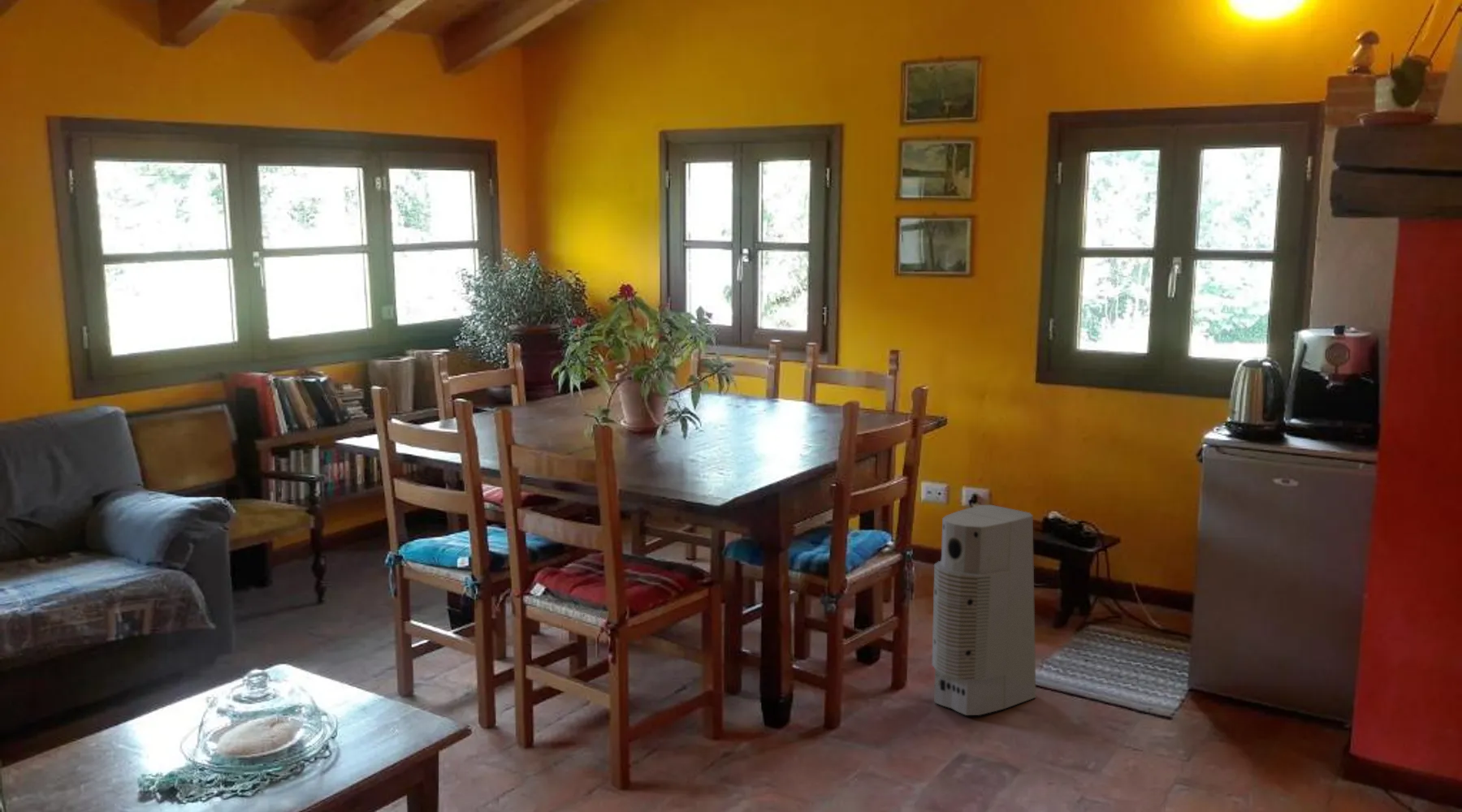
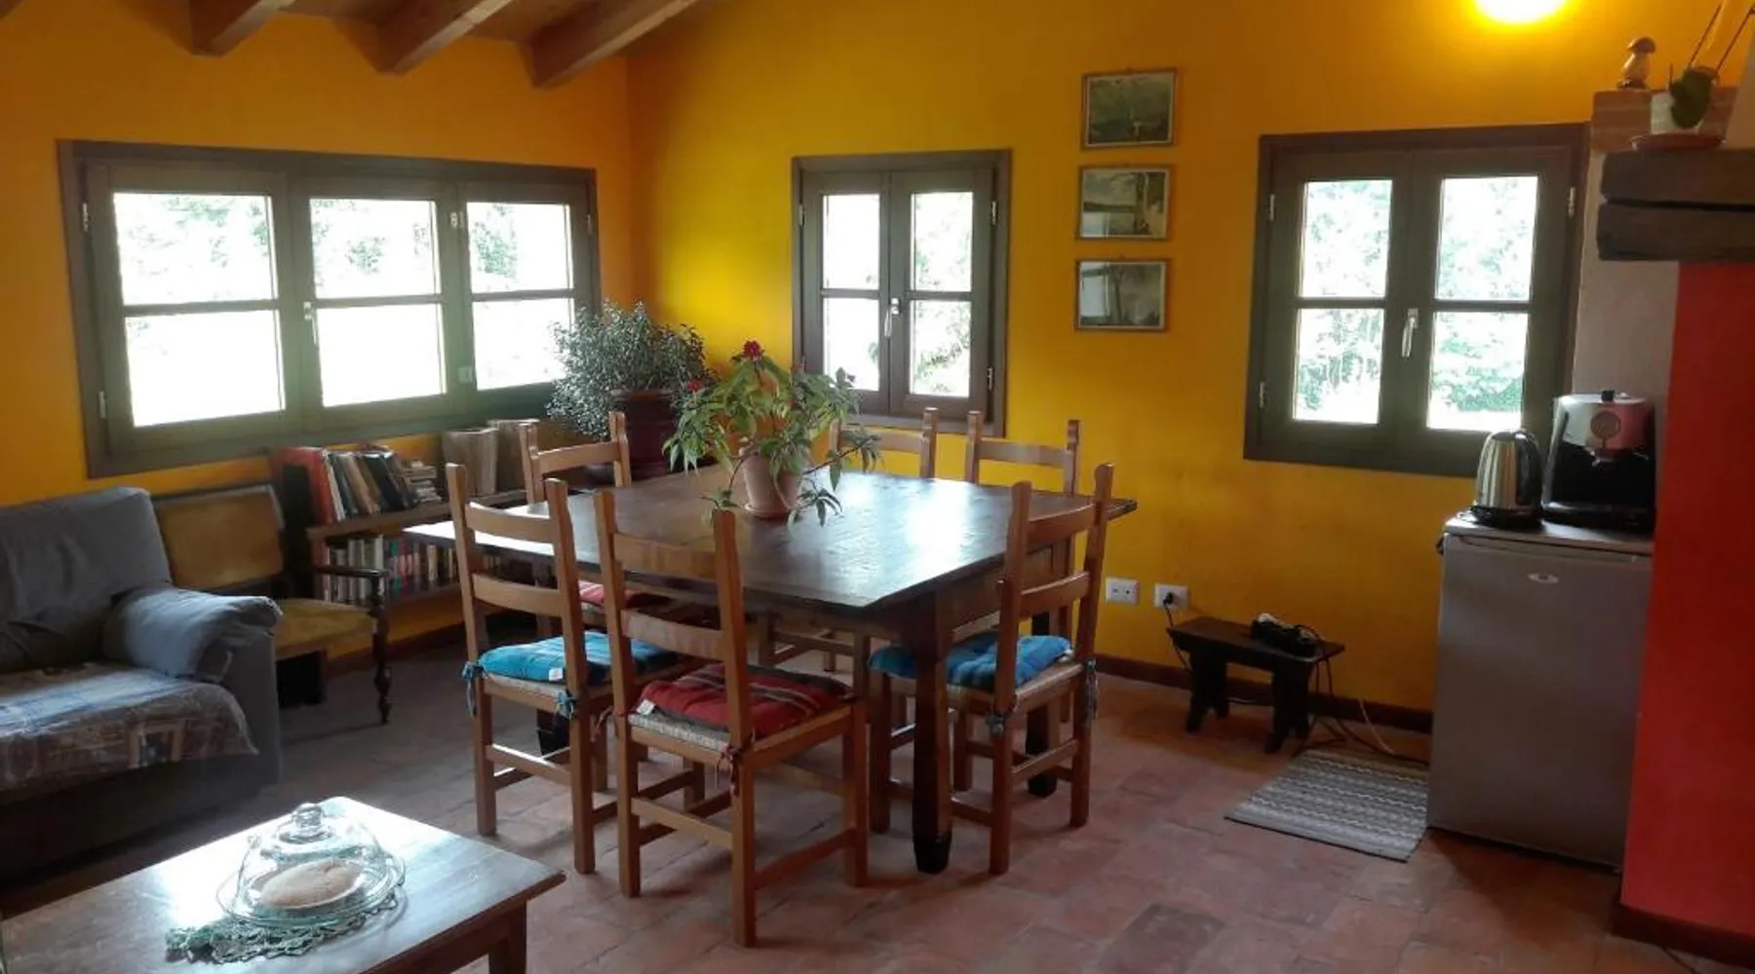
- air purifier [932,504,1036,716]
